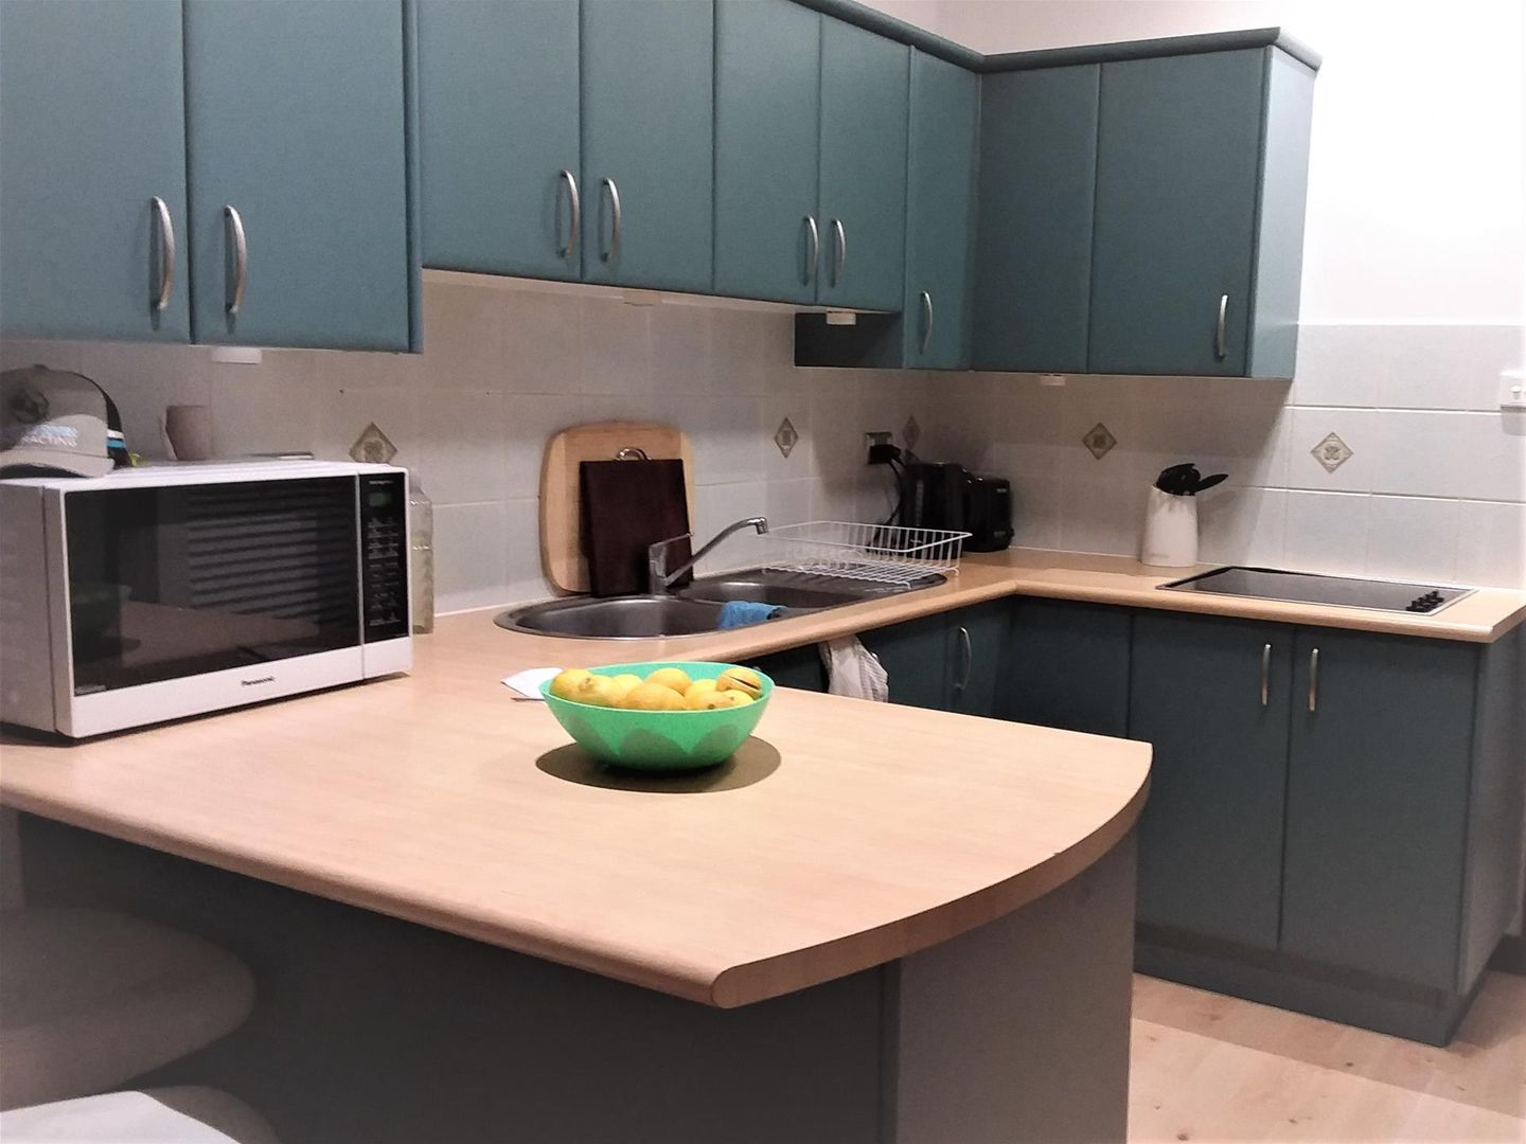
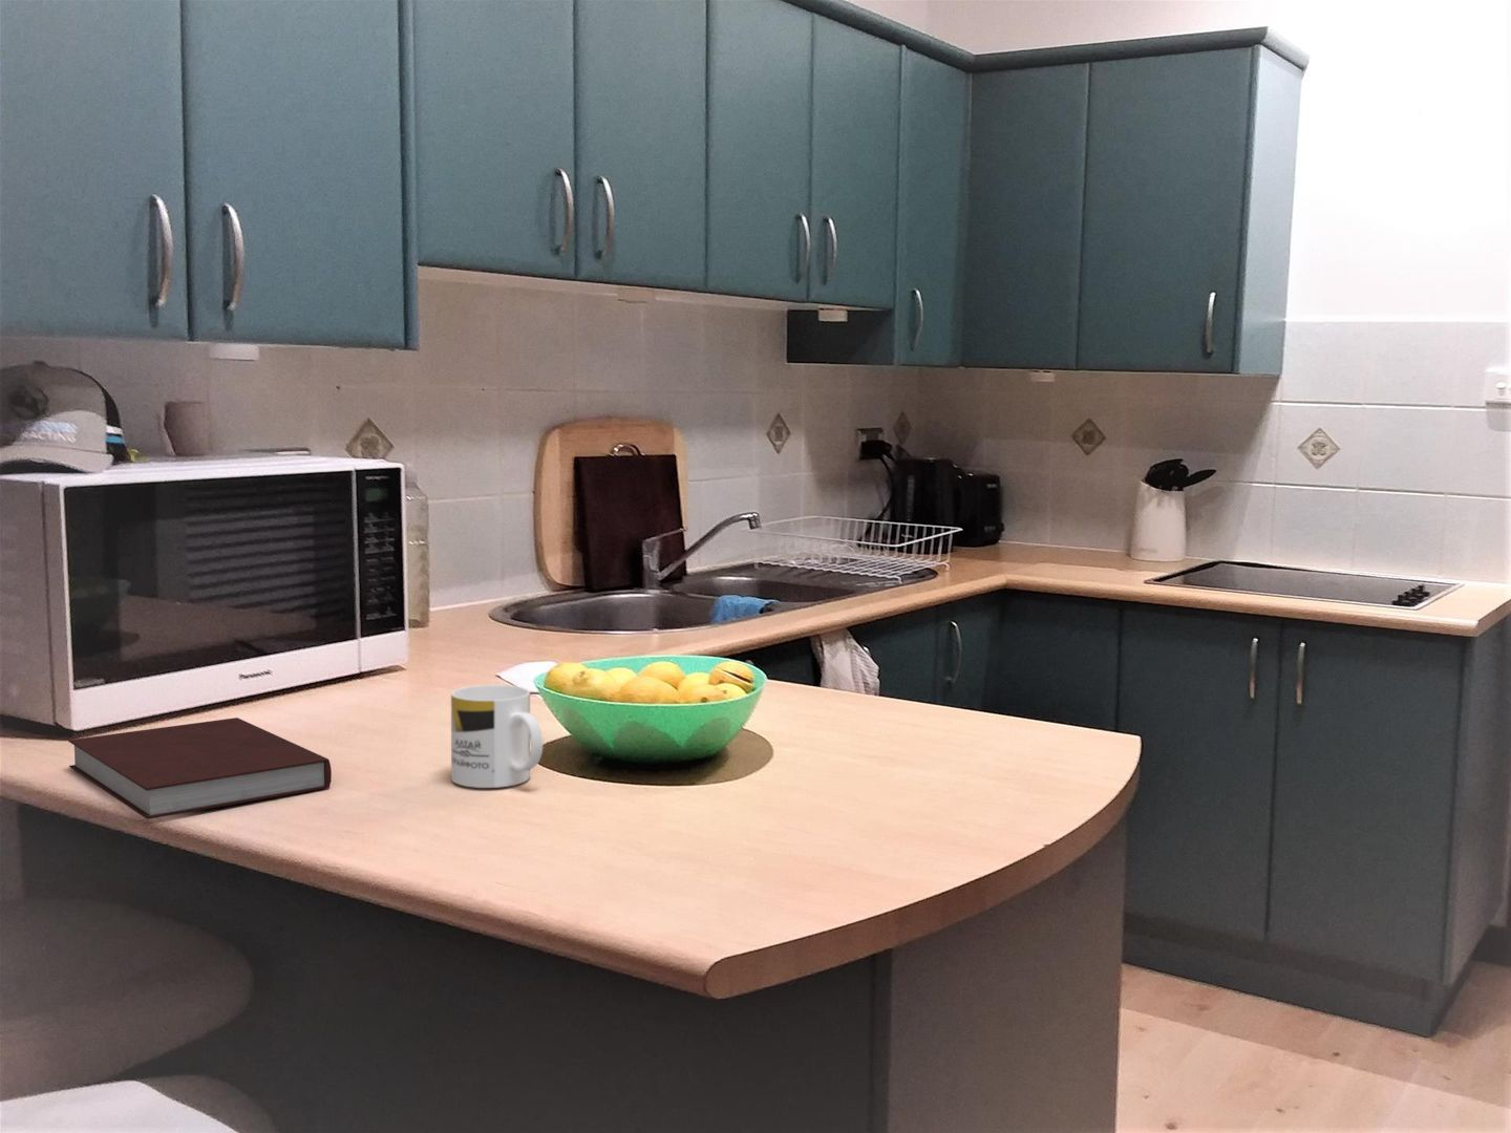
+ notebook [67,716,333,820]
+ mug [450,684,544,789]
